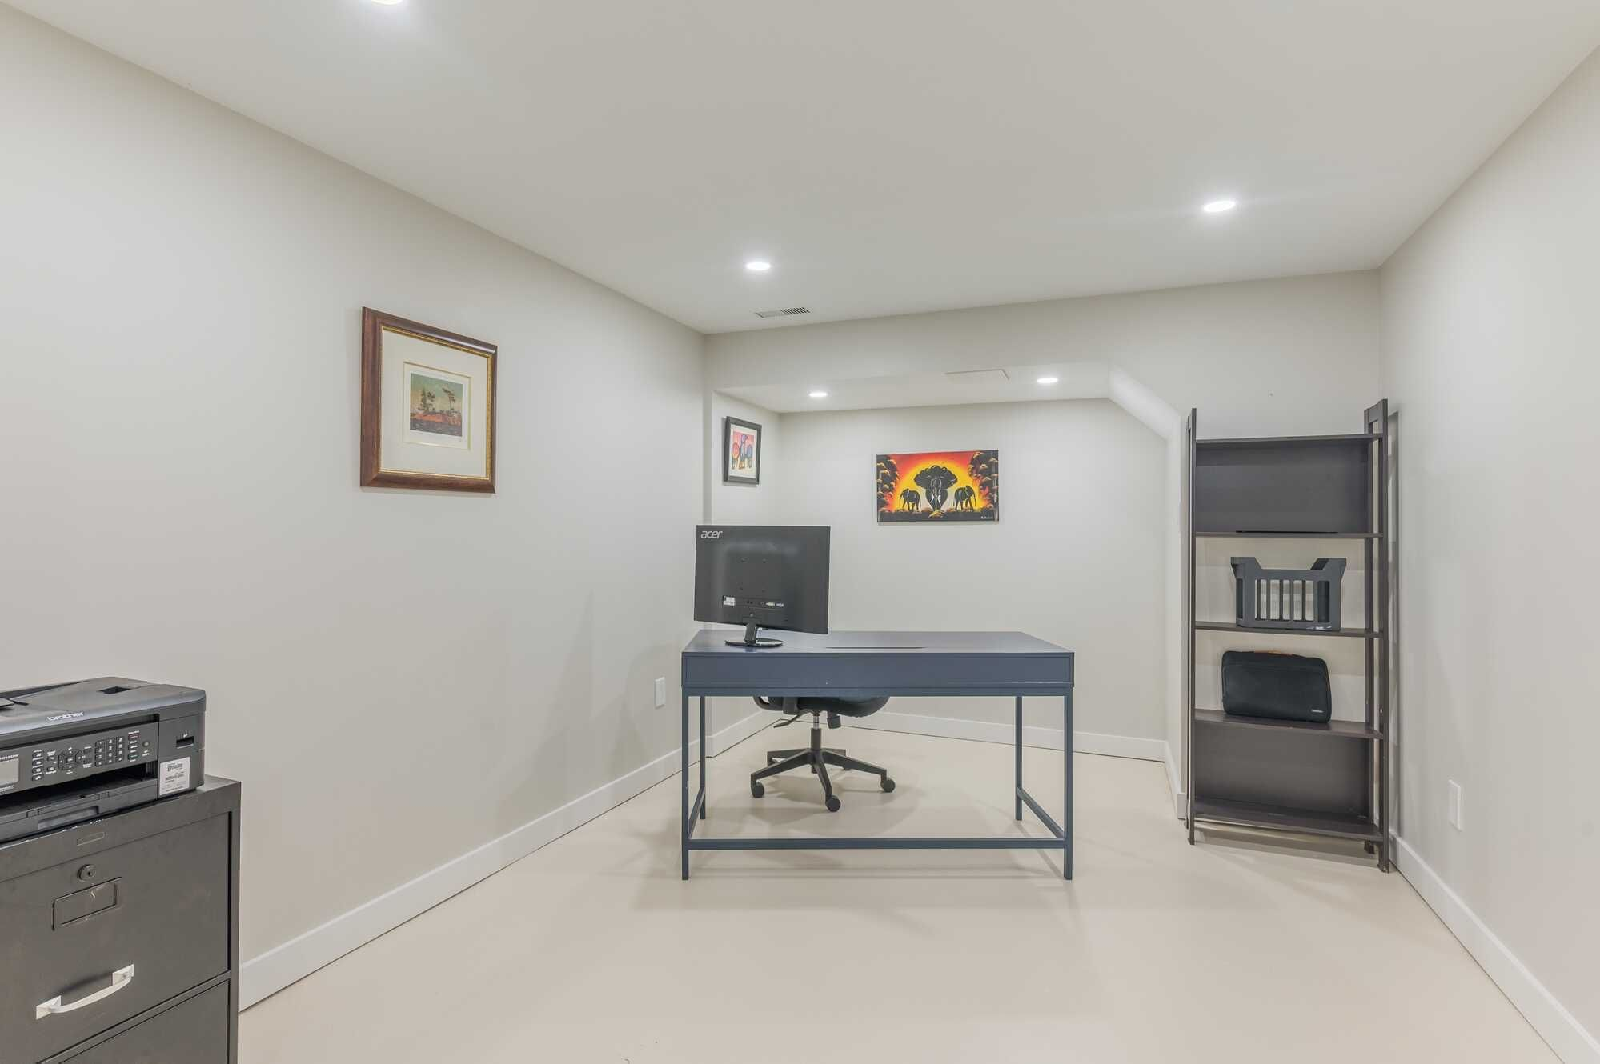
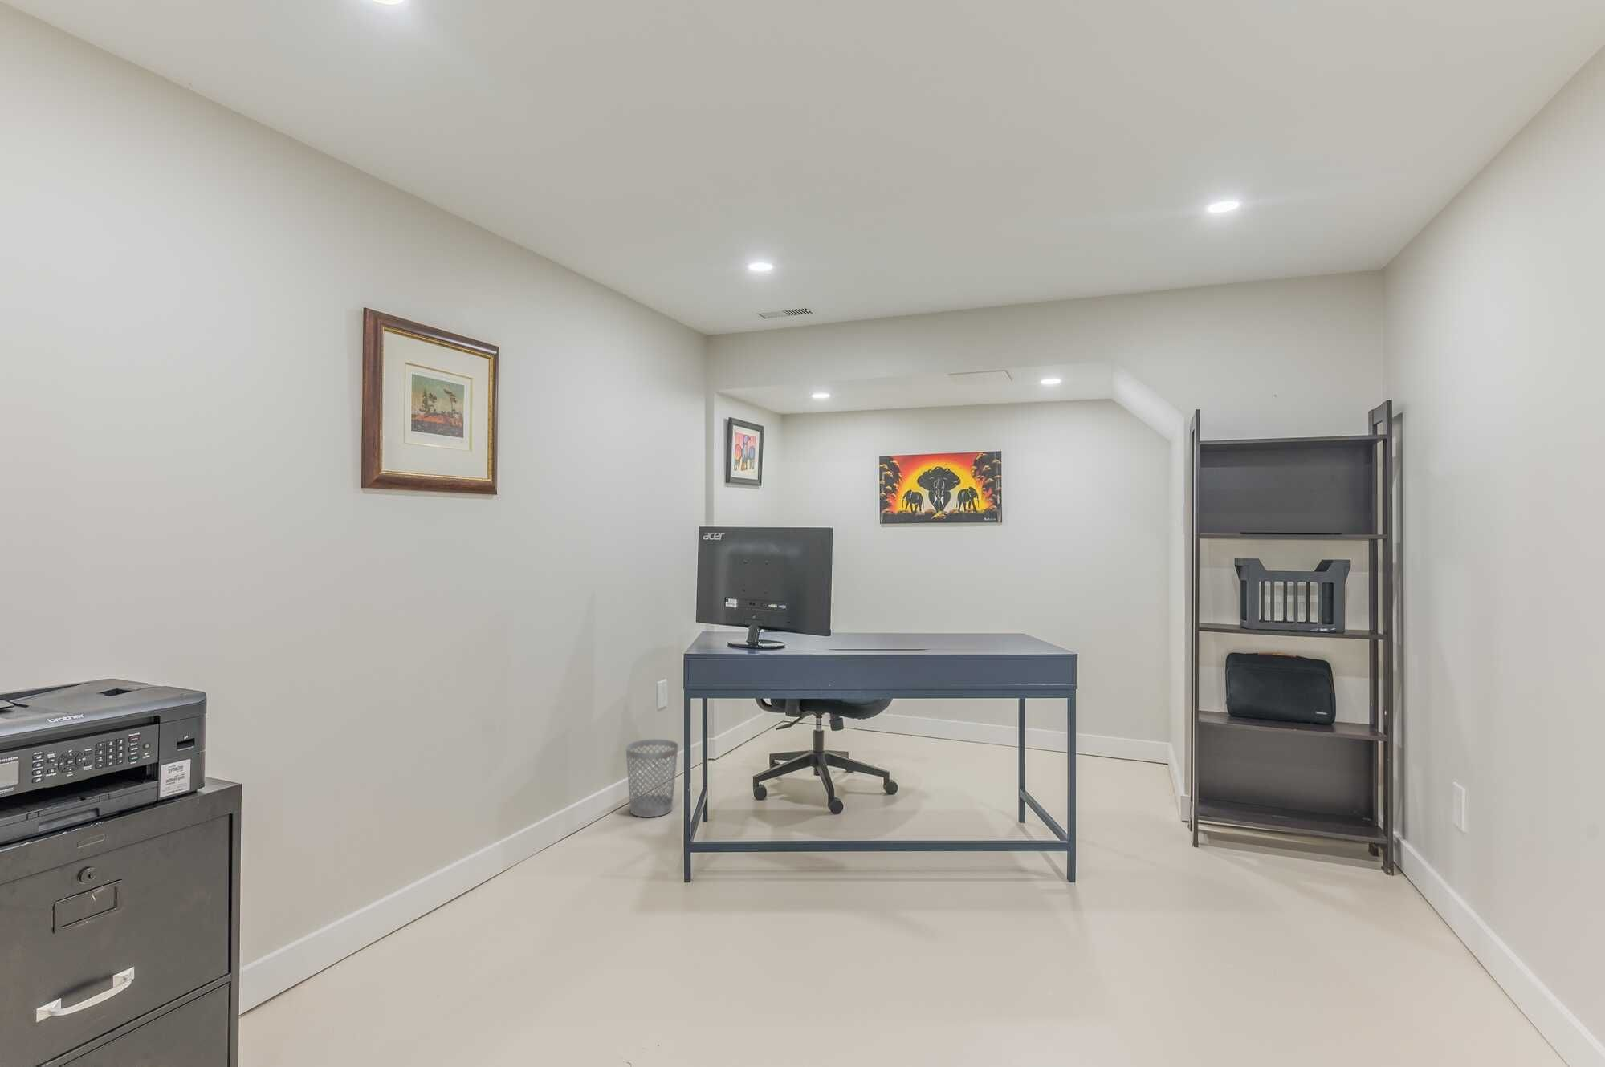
+ wastebasket [626,738,679,818]
